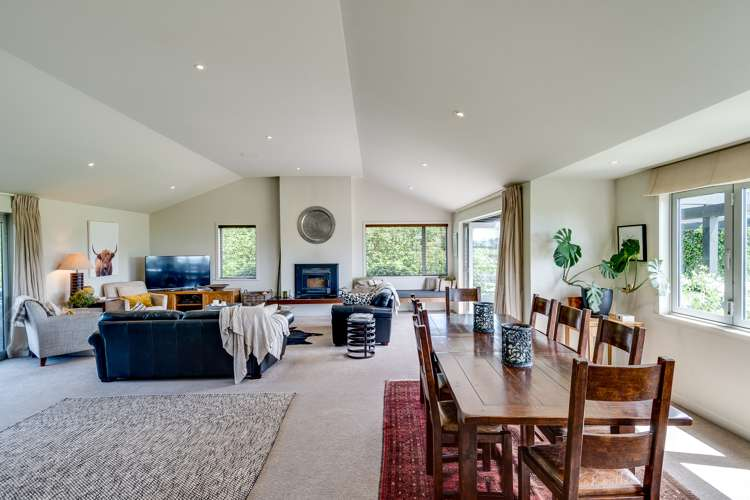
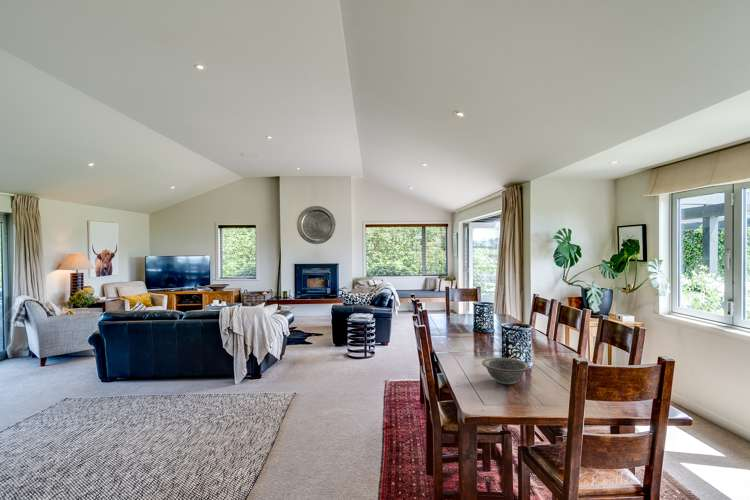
+ decorative bowl [481,357,531,385]
